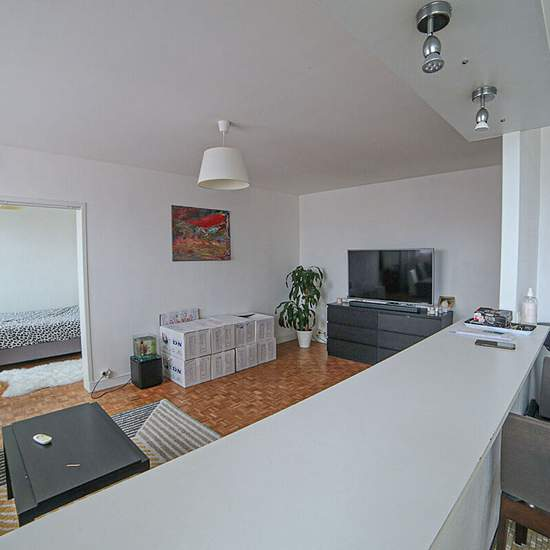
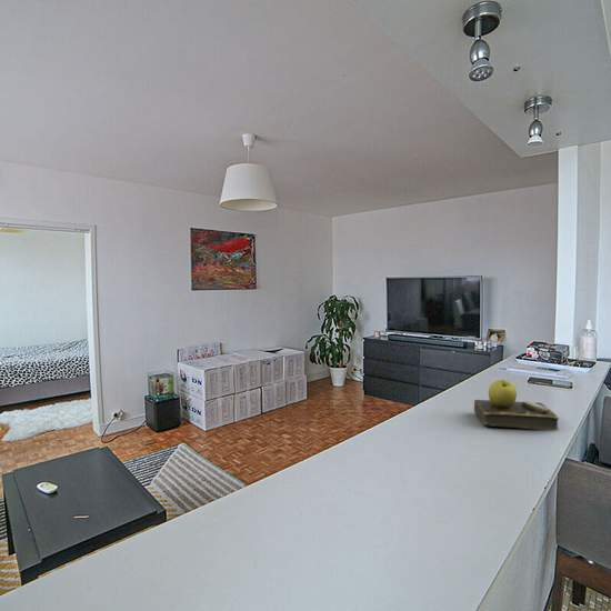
+ book [473,379,560,431]
